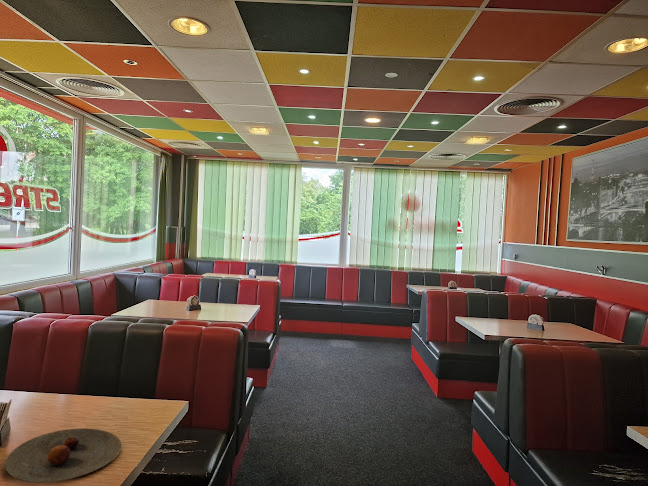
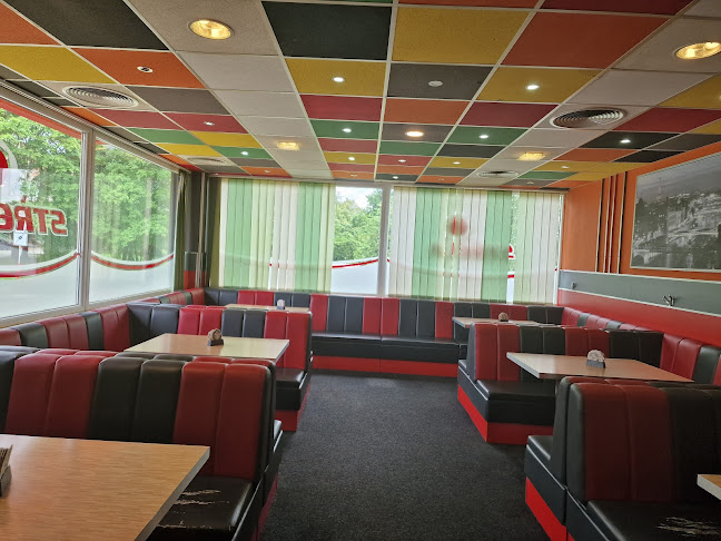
- plate [4,427,122,483]
